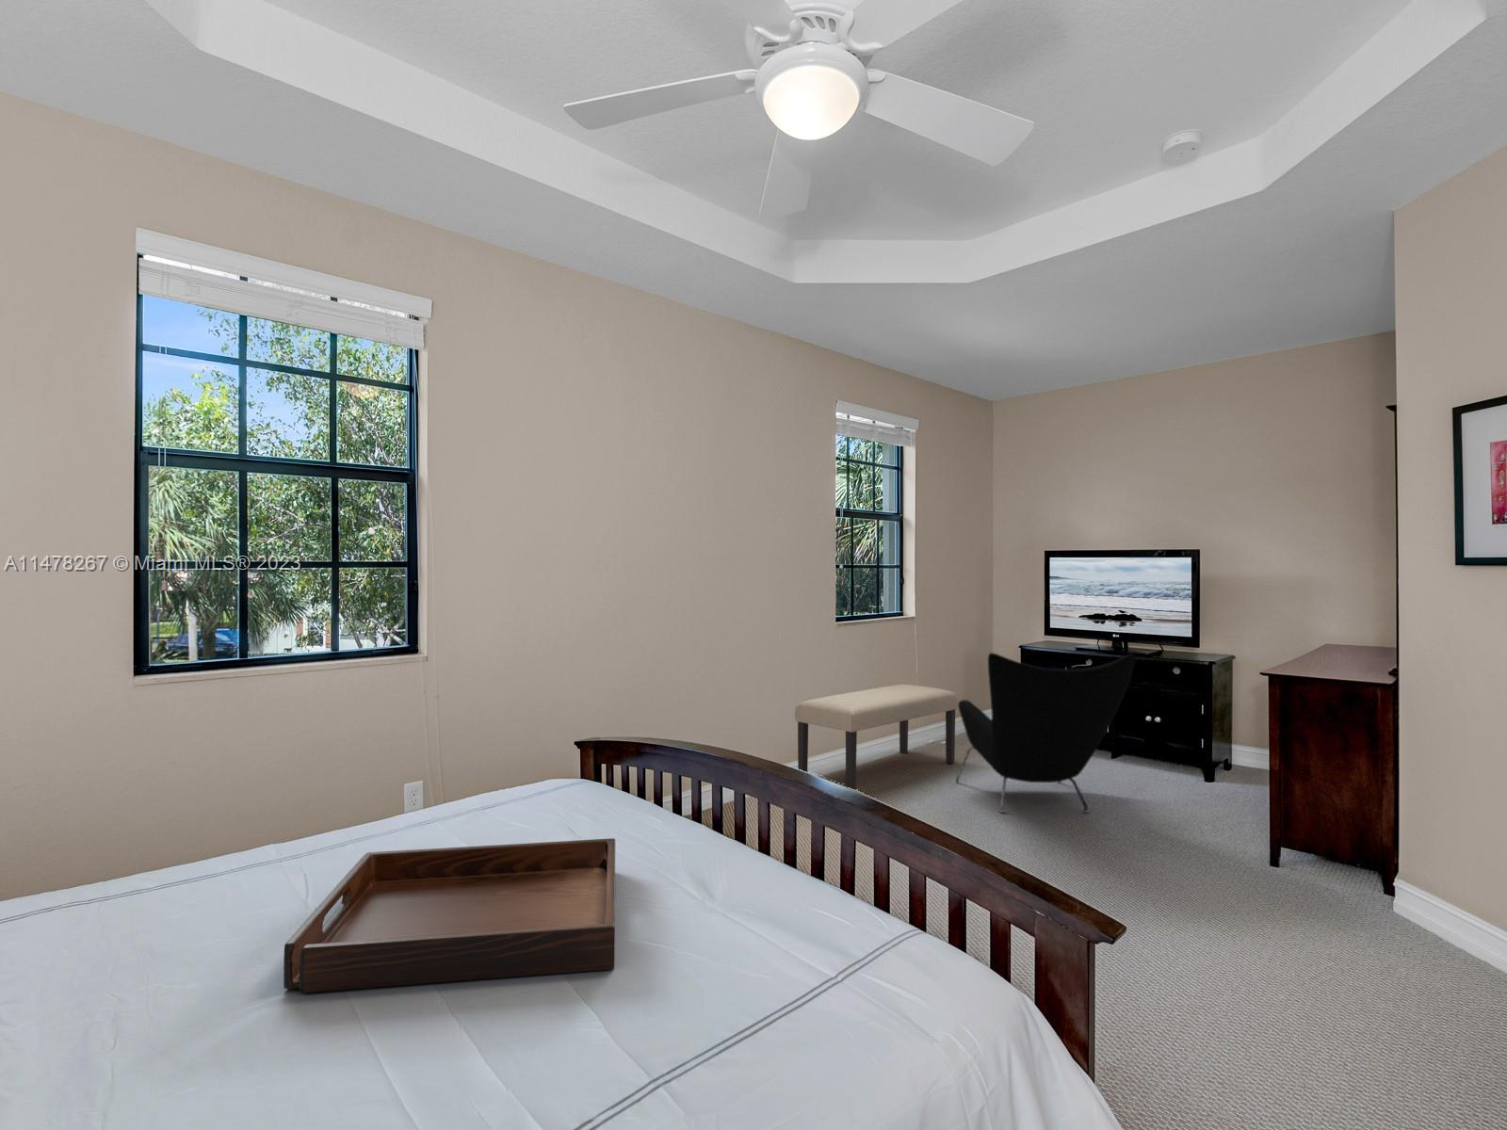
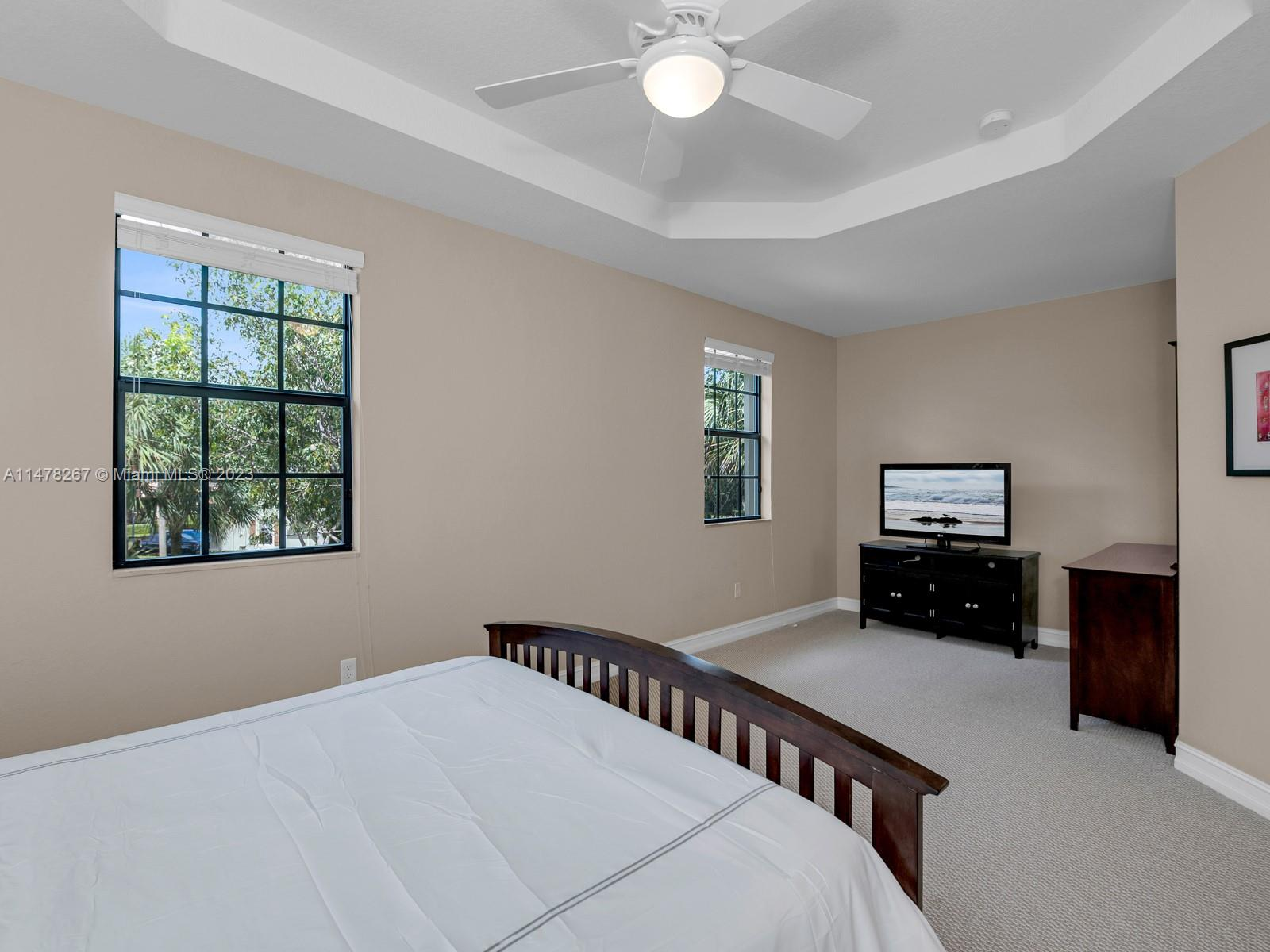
- serving tray [282,837,616,993]
- bench [794,684,959,791]
- armchair [955,652,1136,813]
